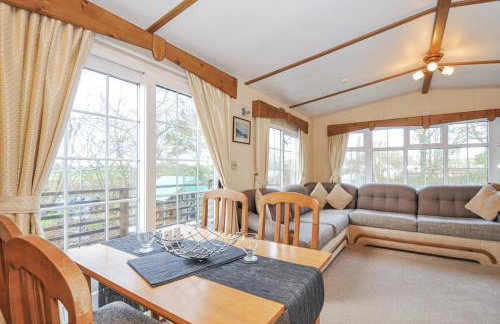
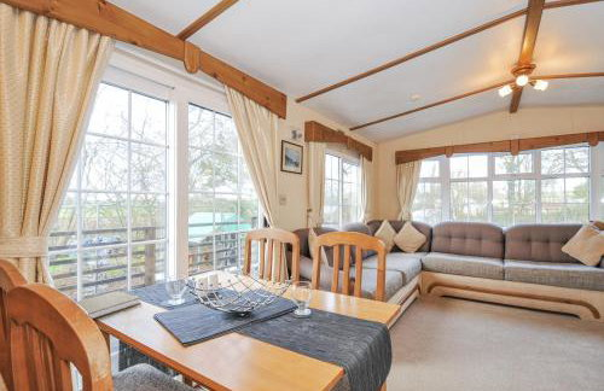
+ book [75,290,143,320]
